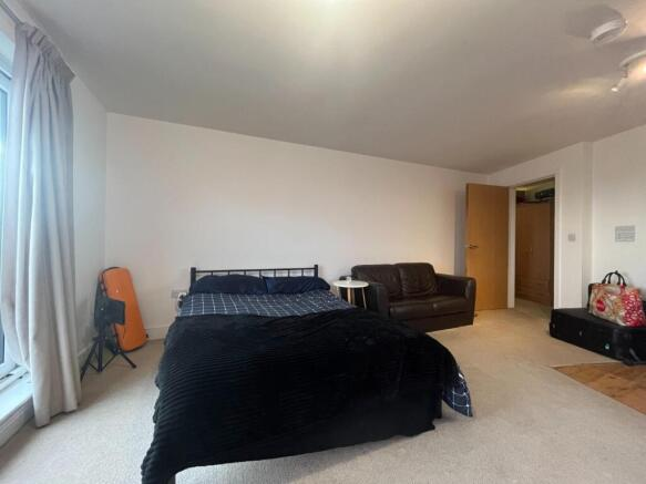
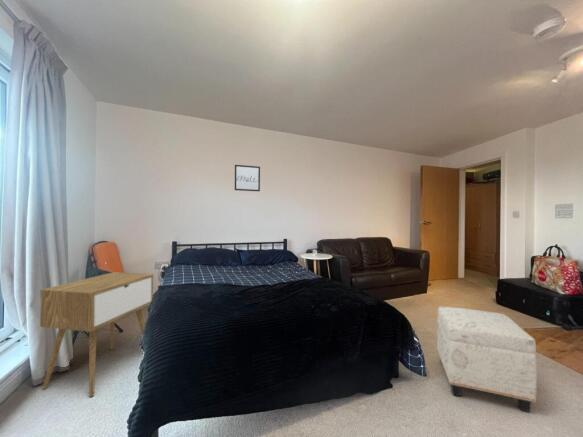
+ ottoman [436,306,538,413]
+ nightstand [39,271,154,398]
+ wall art [234,164,261,192]
